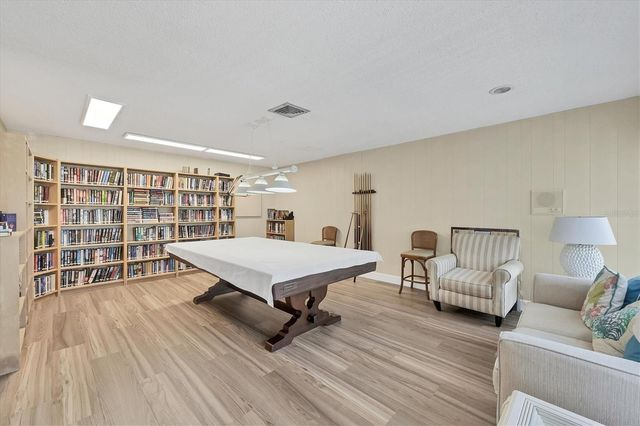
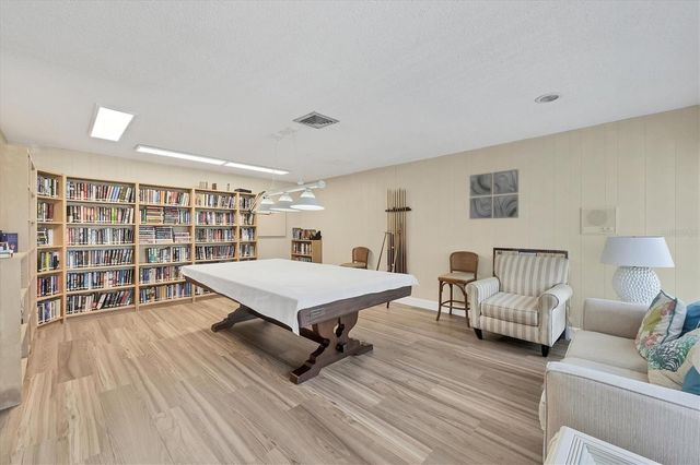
+ wall art [468,168,520,220]
